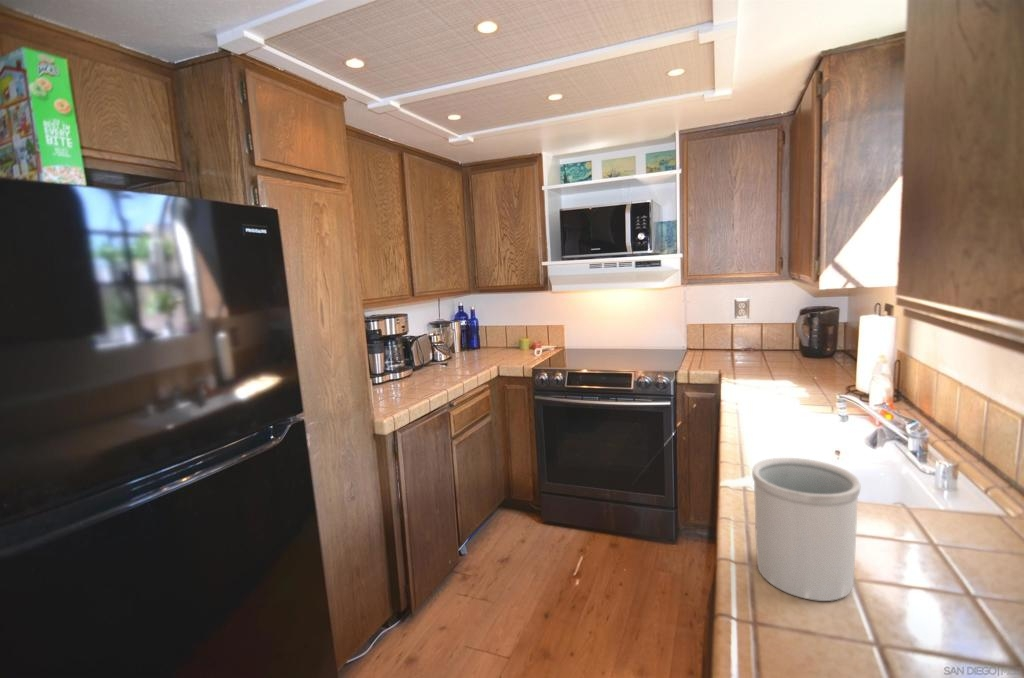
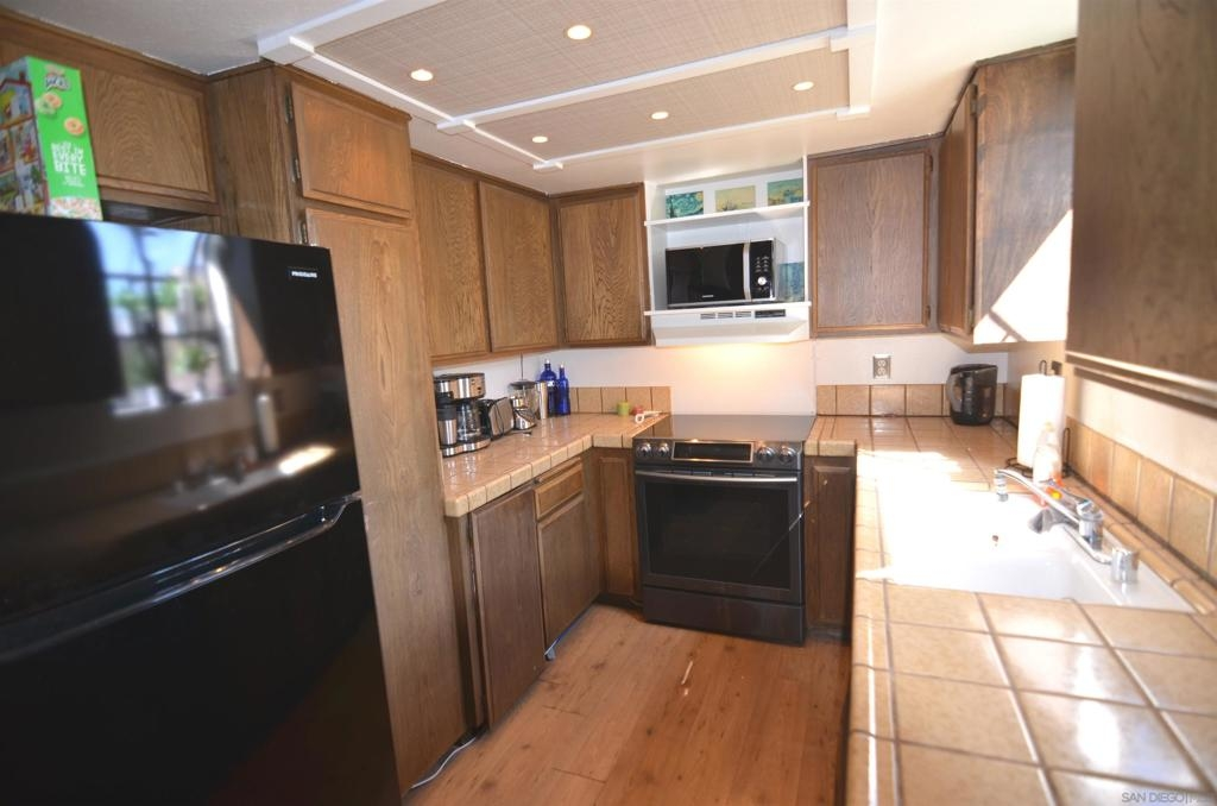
- utensil holder [751,457,861,602]
